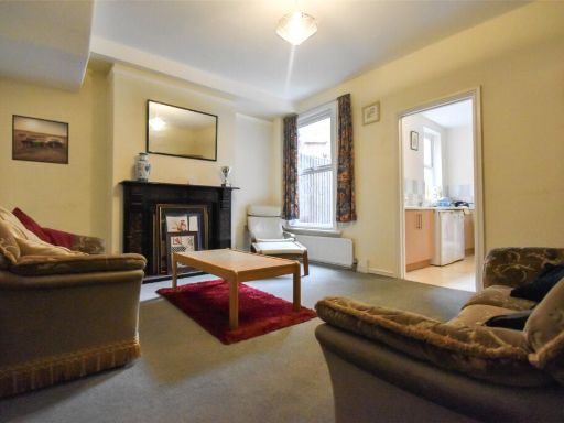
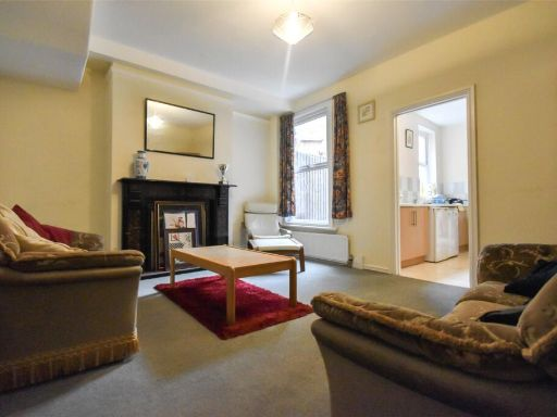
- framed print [11,113,69,165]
